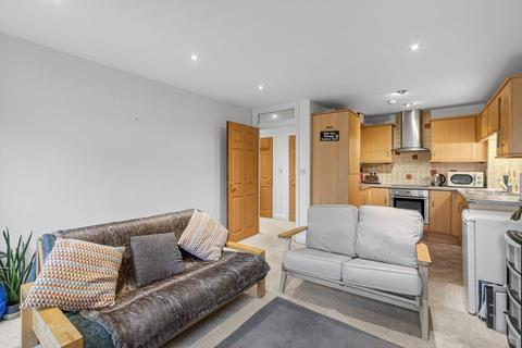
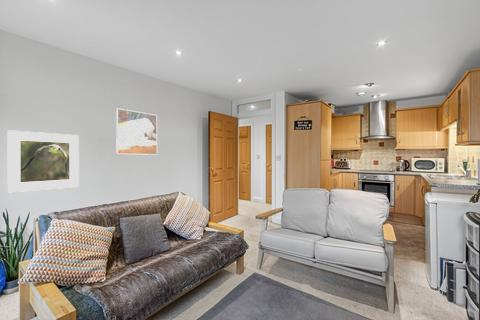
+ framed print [6,129,80,193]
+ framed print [115,107,158,156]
